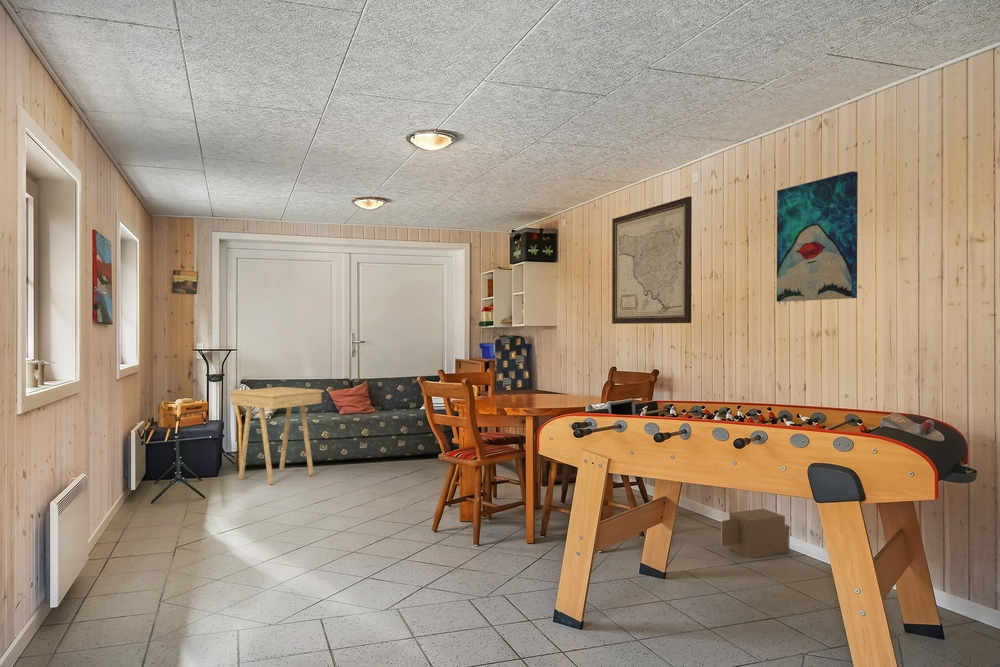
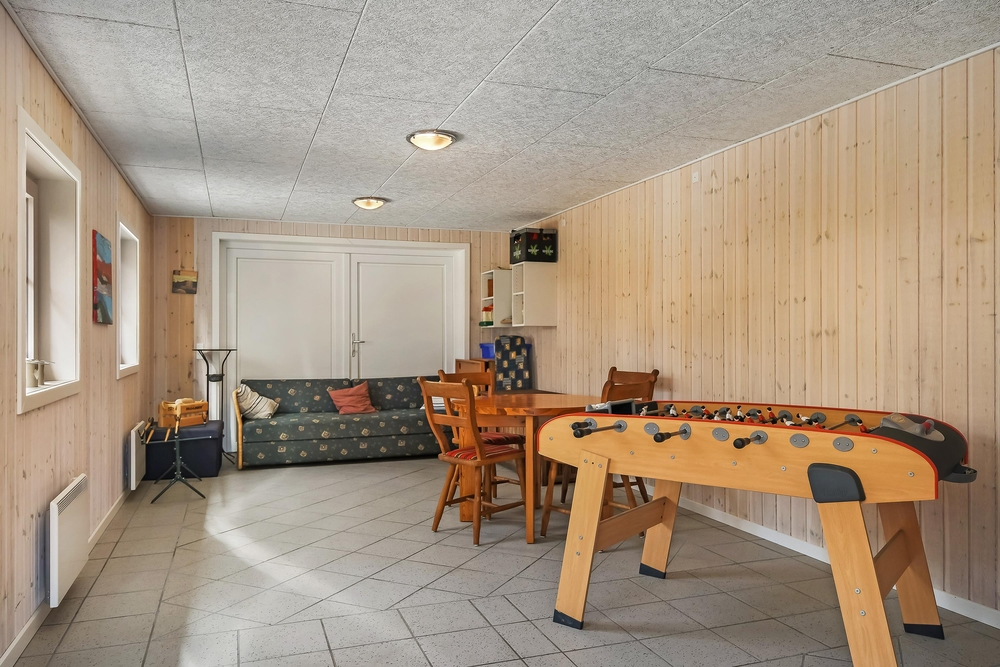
- side table [228,386,325,486]
- wall art [611,196,693,325]
- wall art [776,170,859,303]
- cardboard box [720,508,791,559]
